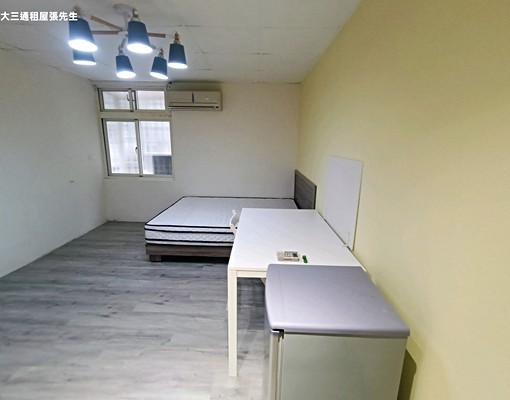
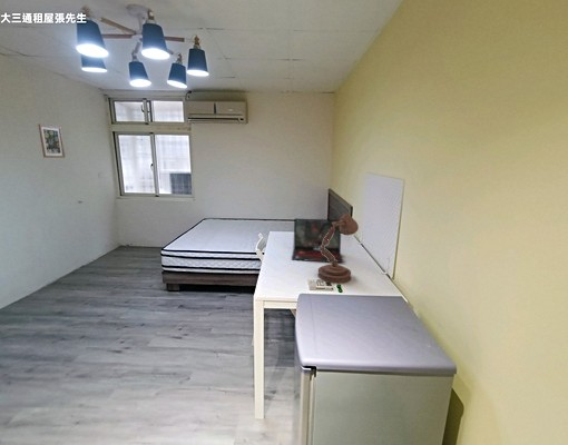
+ laptop [291,217,344,264]
+ wall art [37,122,67,159]
+ desk lamp [316,212,360,285]
